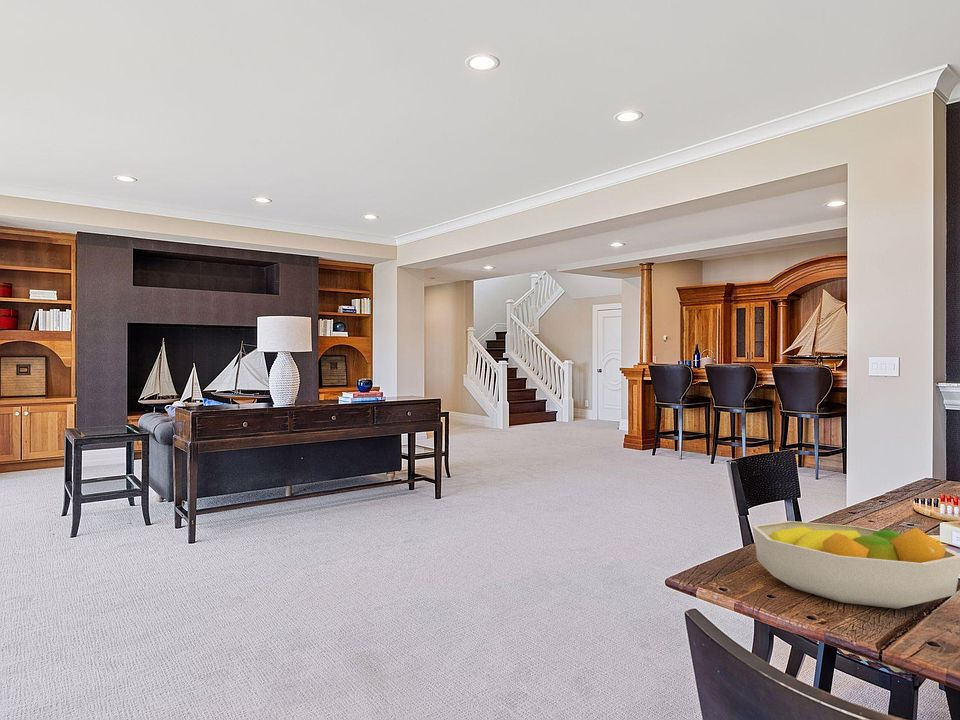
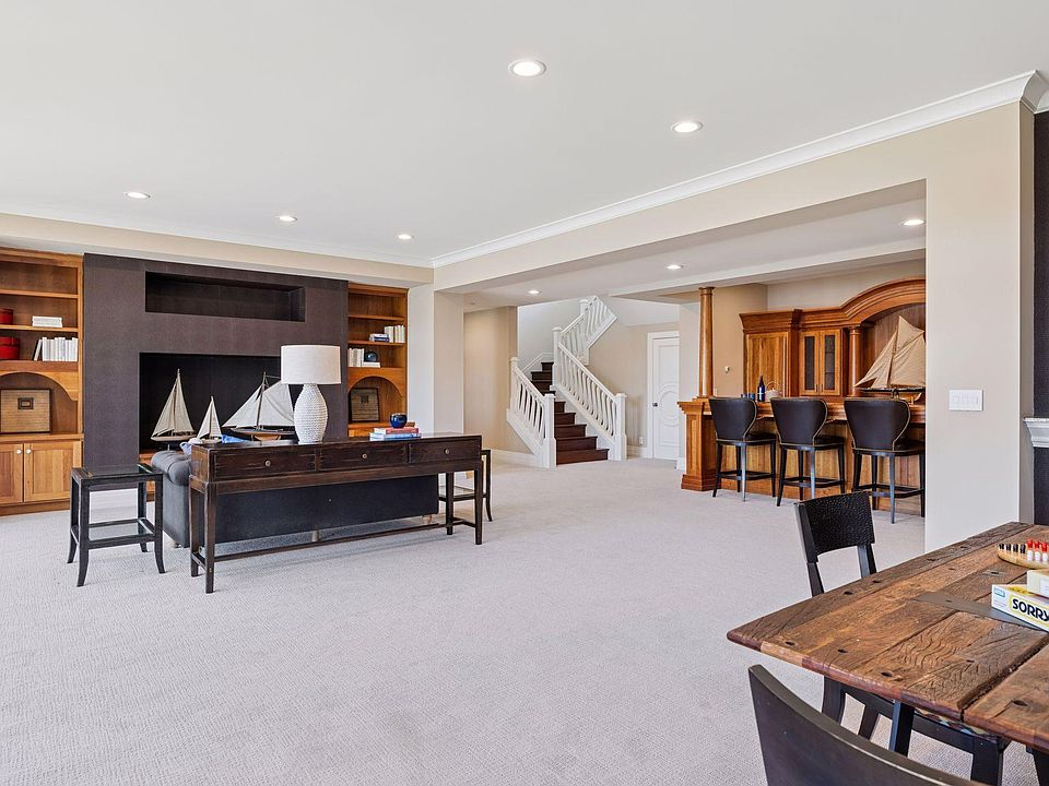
- fruit bowl [751,520,960,610]
